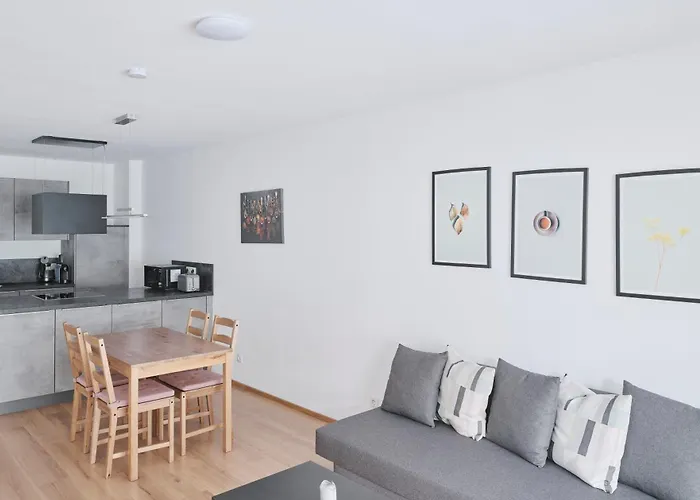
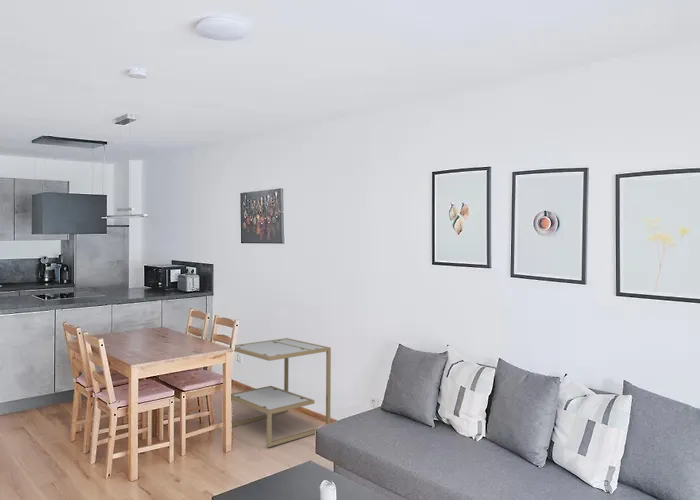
+ side table [230,337,332,448]
